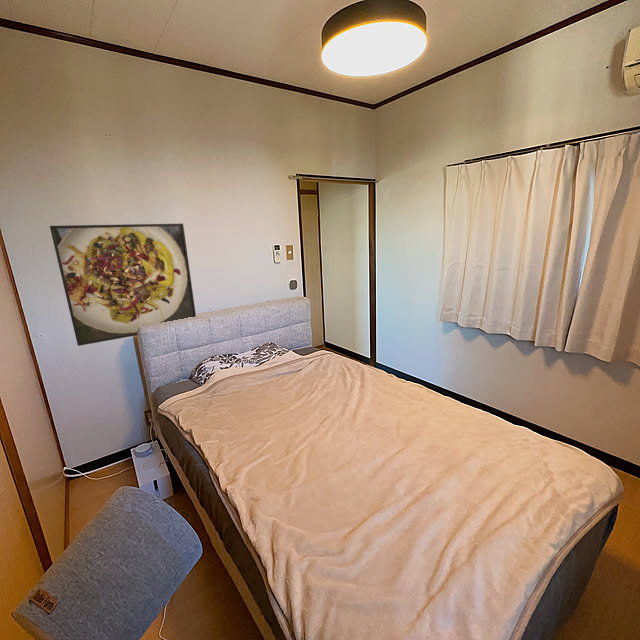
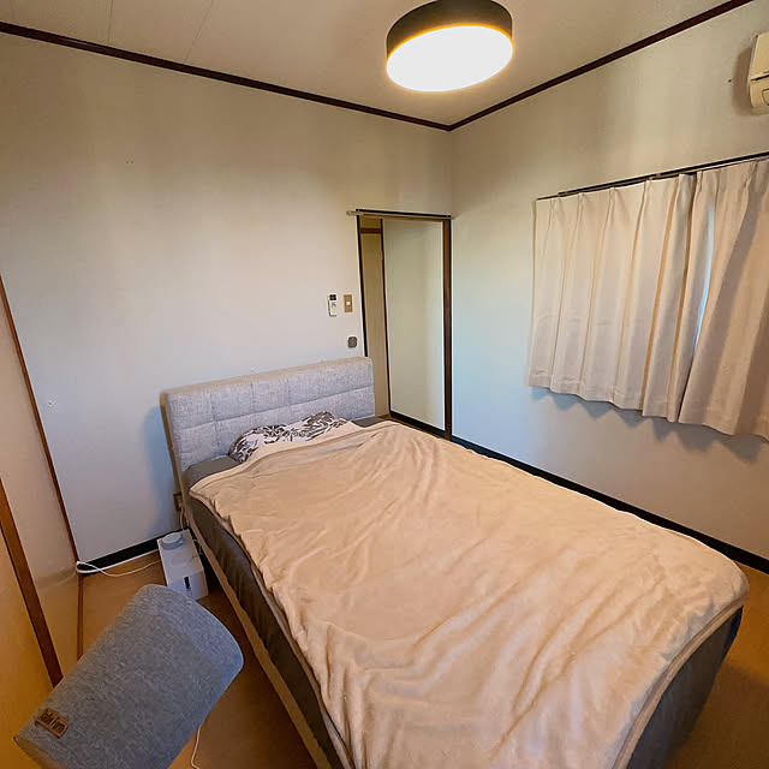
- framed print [49,223,197,347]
